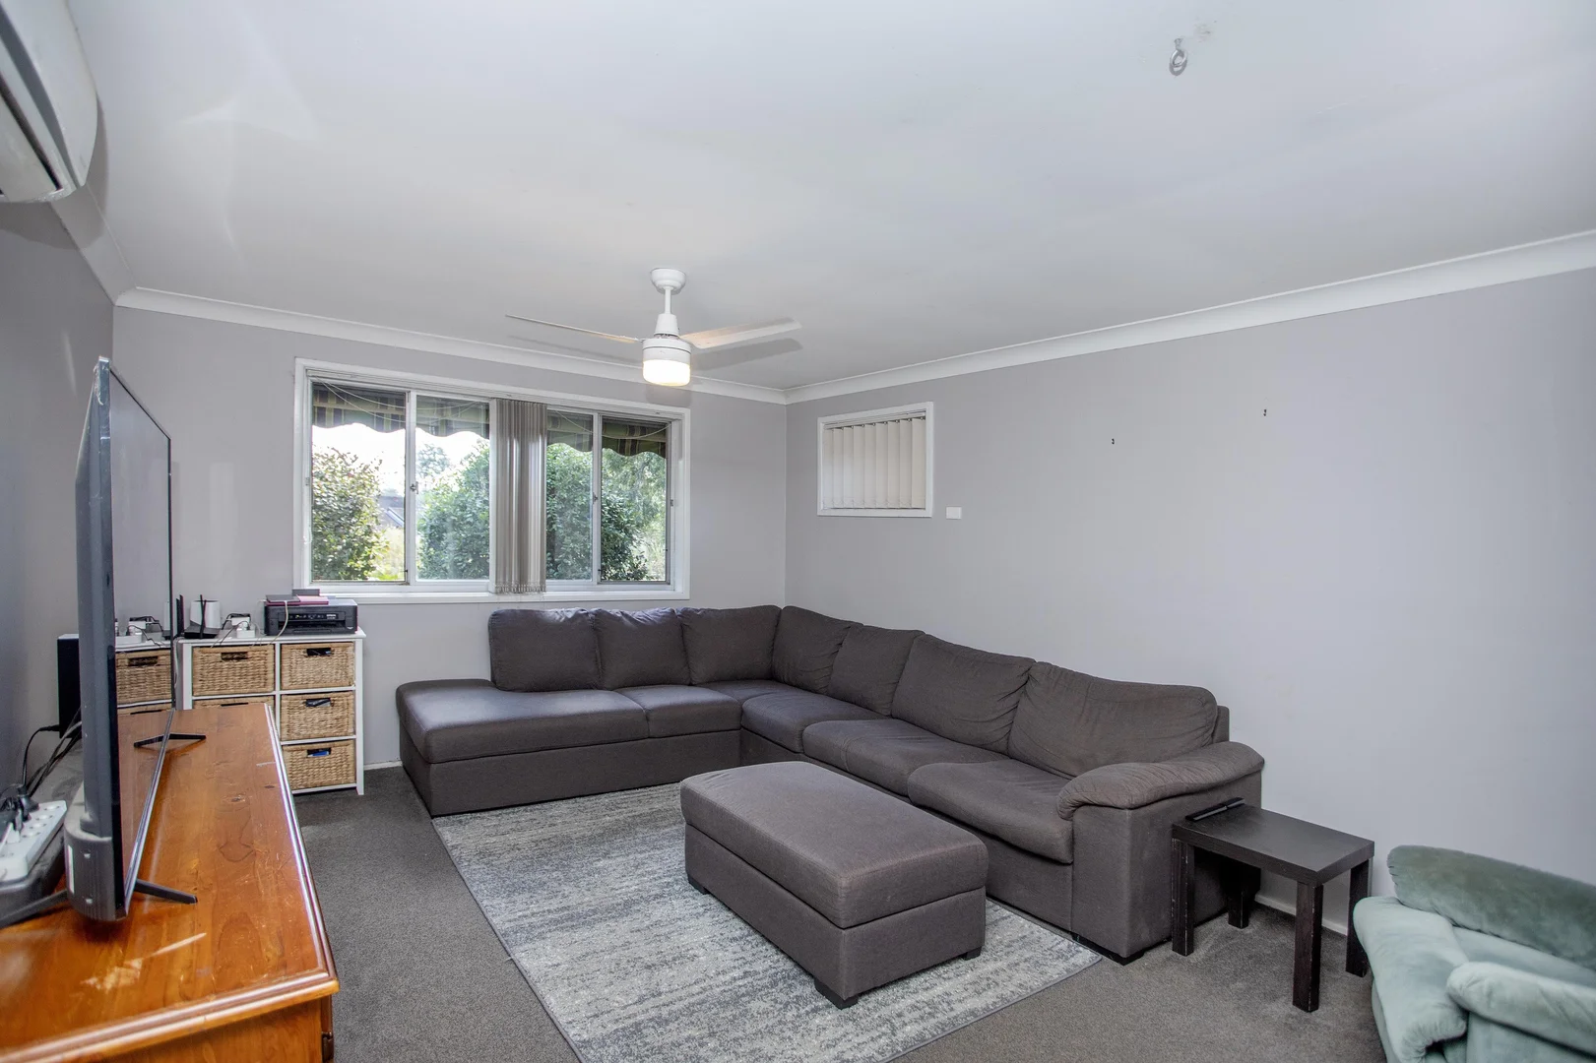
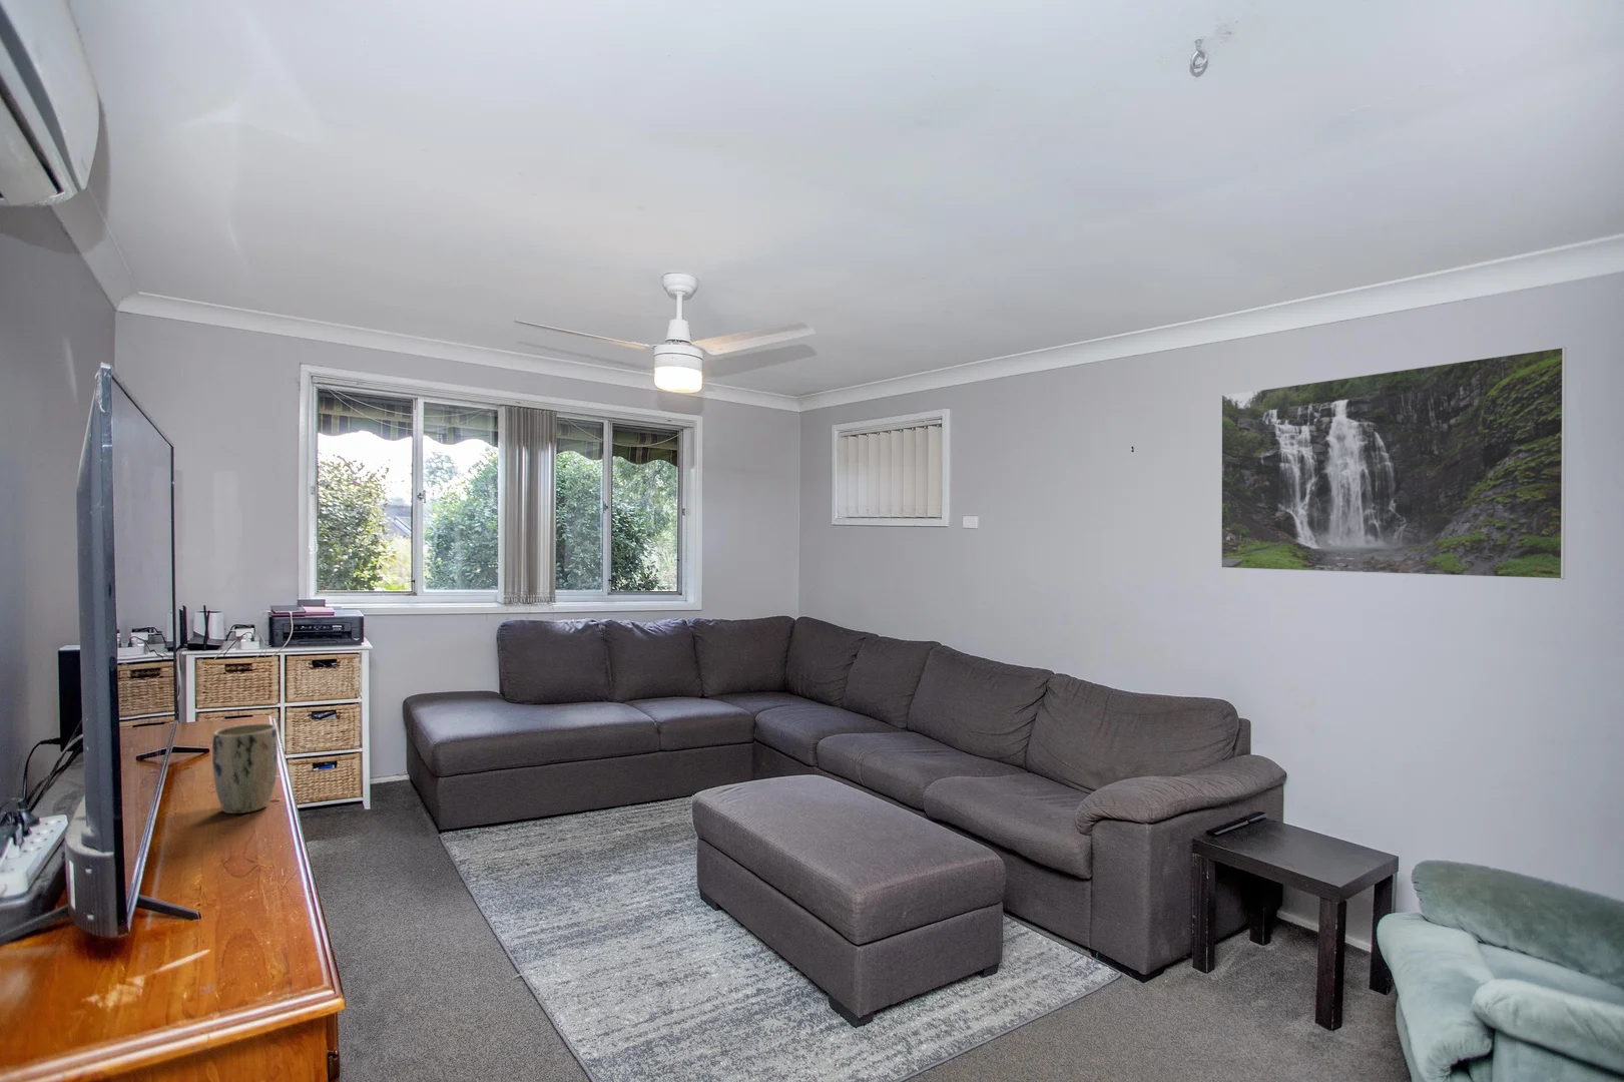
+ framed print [1221,345,1568,580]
+ plant pot [211,722,279,814]
